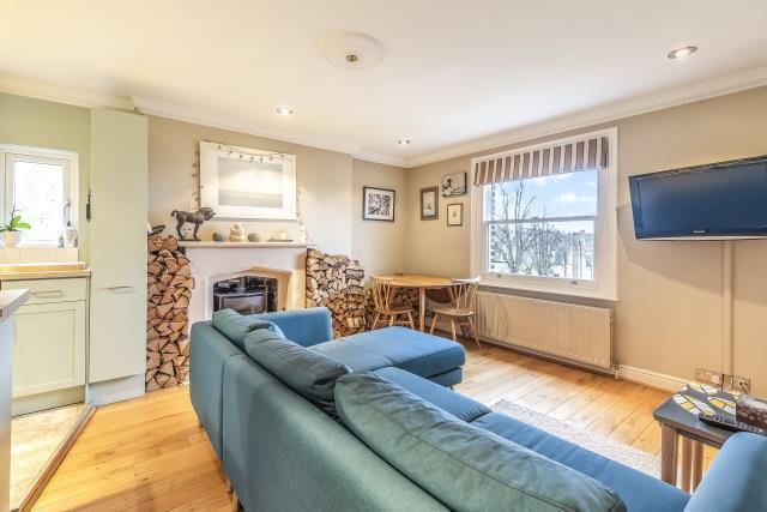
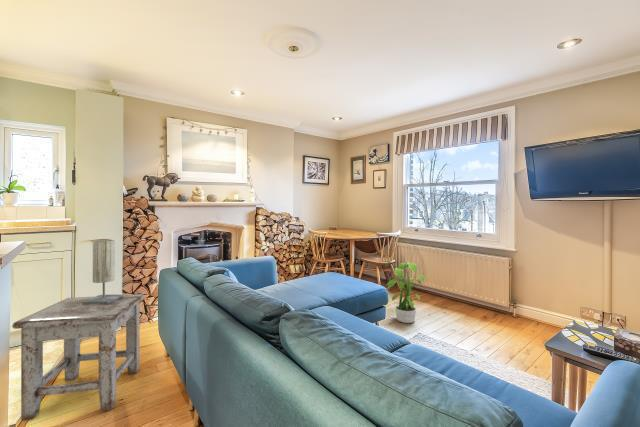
+ potted plant [385,261,426,324]
+ stool [11,293,145,422]
+ table lamp [83,239,124,304]
